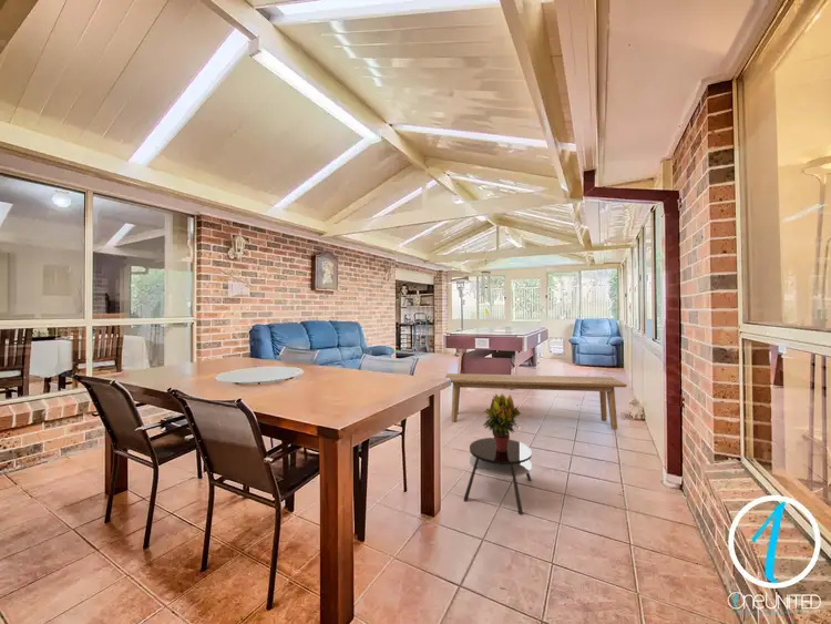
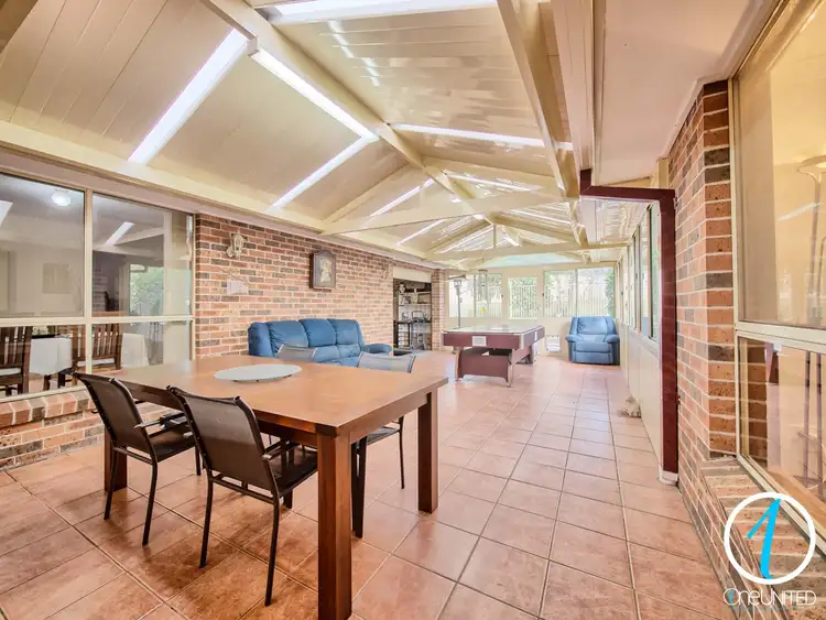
- bench [444,372,628,430]
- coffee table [462,437,533,515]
- potted plant [482,392,522,451]
